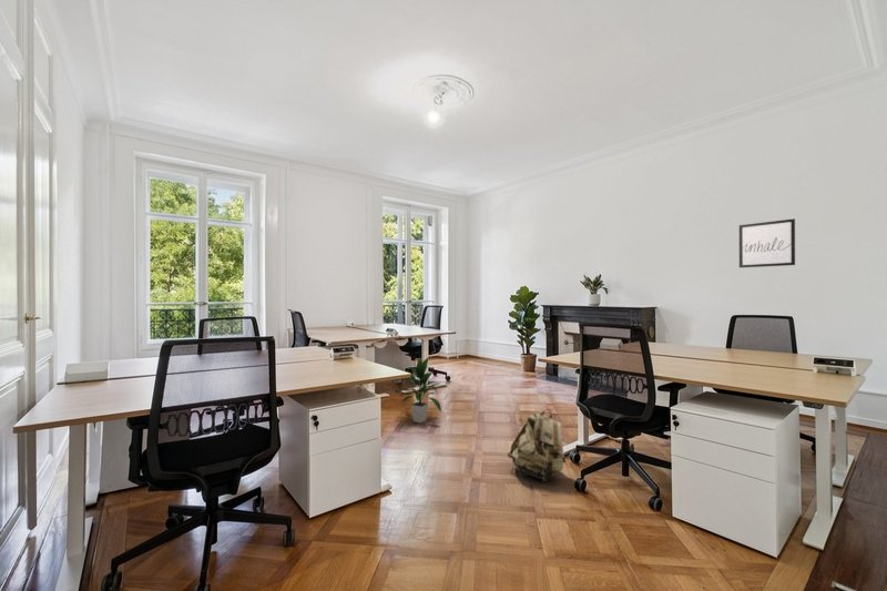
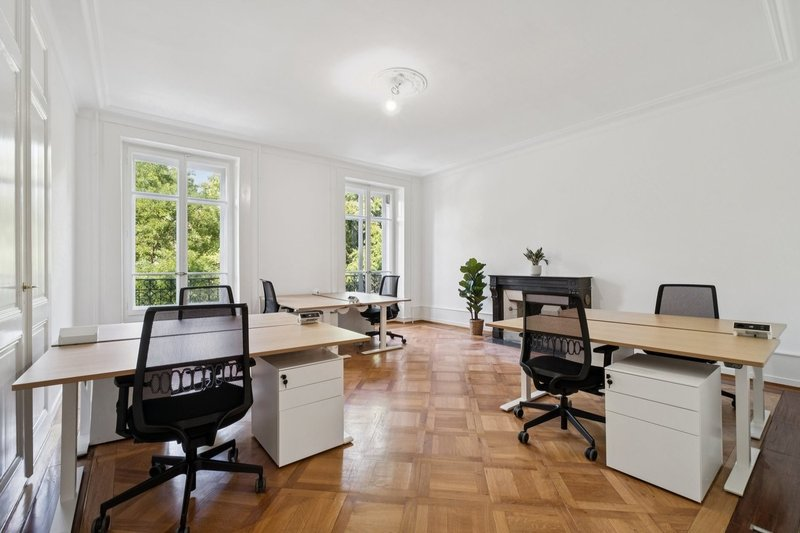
- wall art [738,217,796,268]
- indoor plant [395,356,442,424]
- backpack [507,408,567,483]
